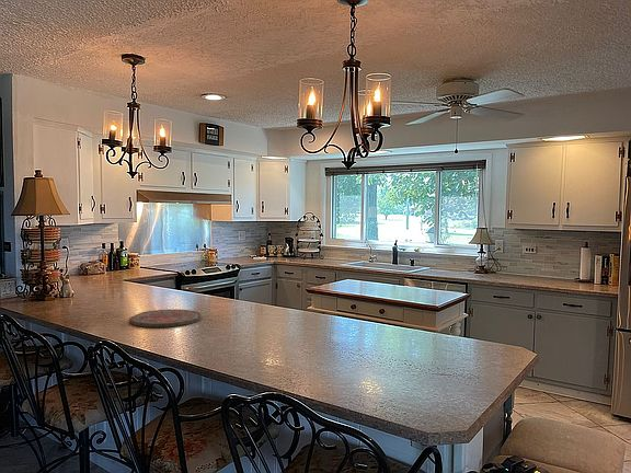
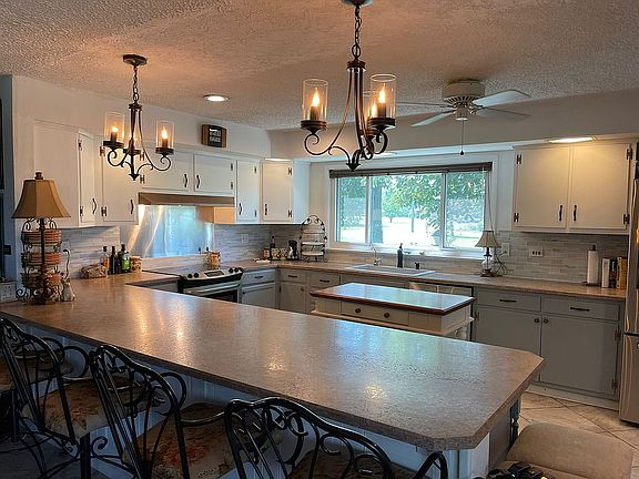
- cutting board [128,309,202,328]
